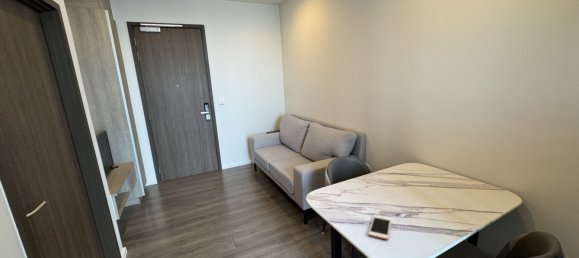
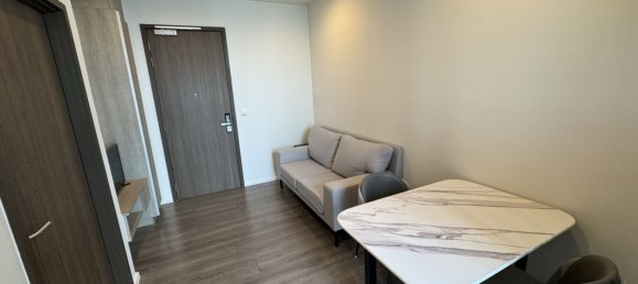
- cell phone [367,214,393,240]
